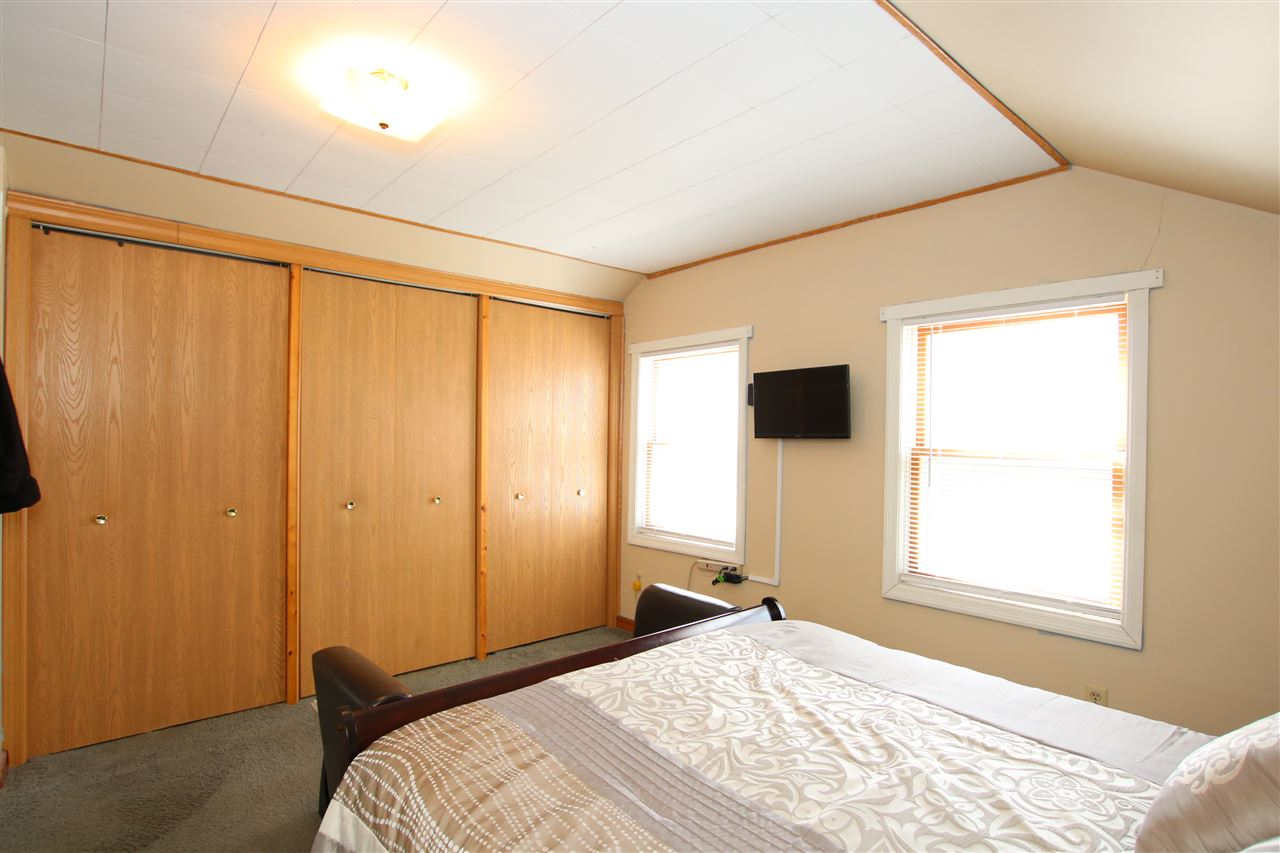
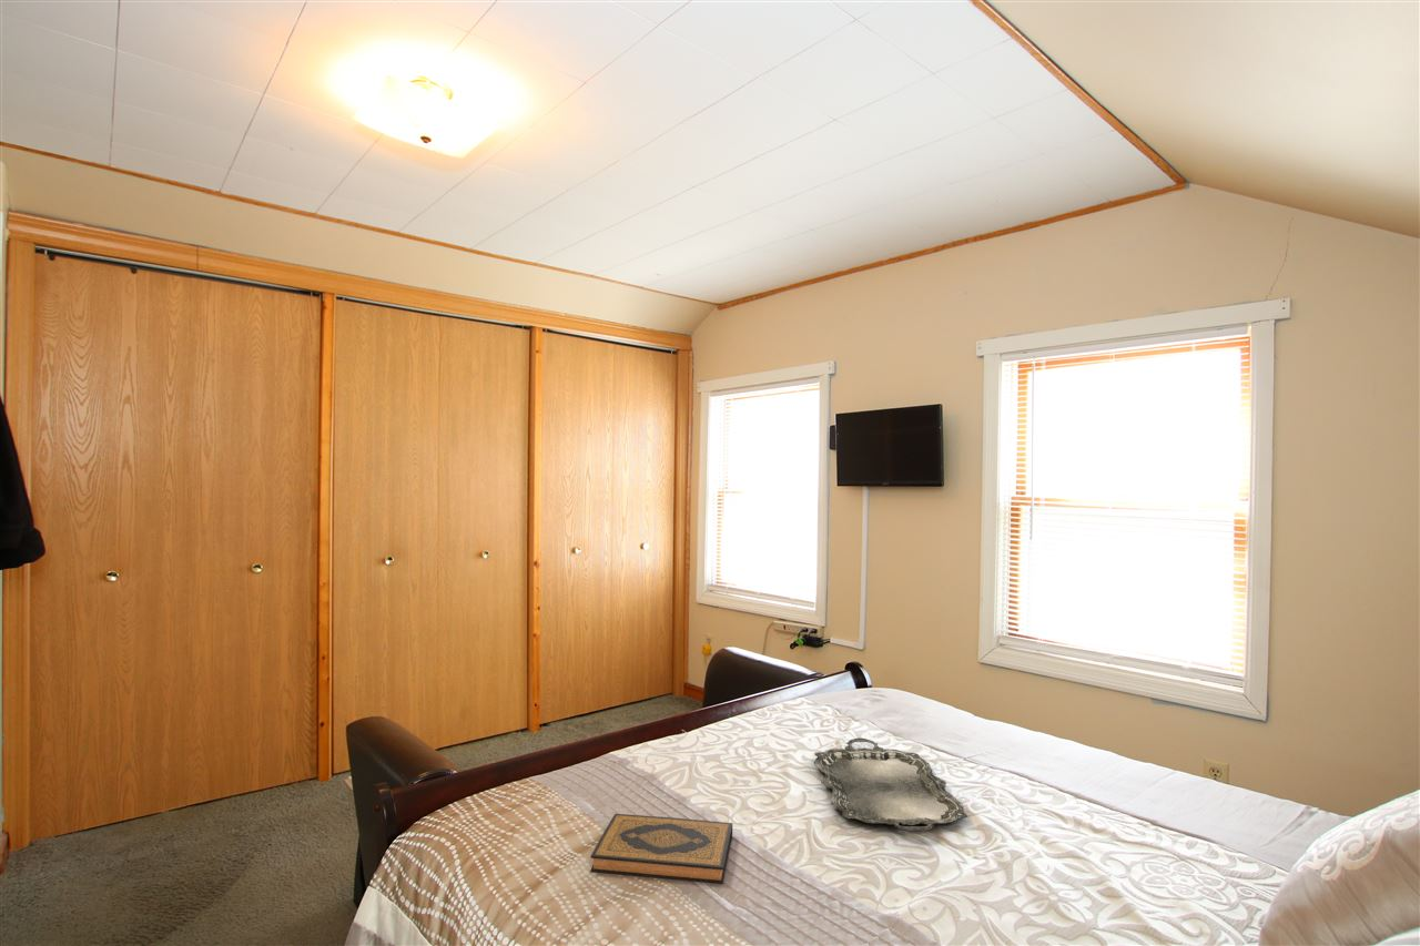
+ hardback book [589,813,733,885]
+ serving tray [813,736,968,833]
